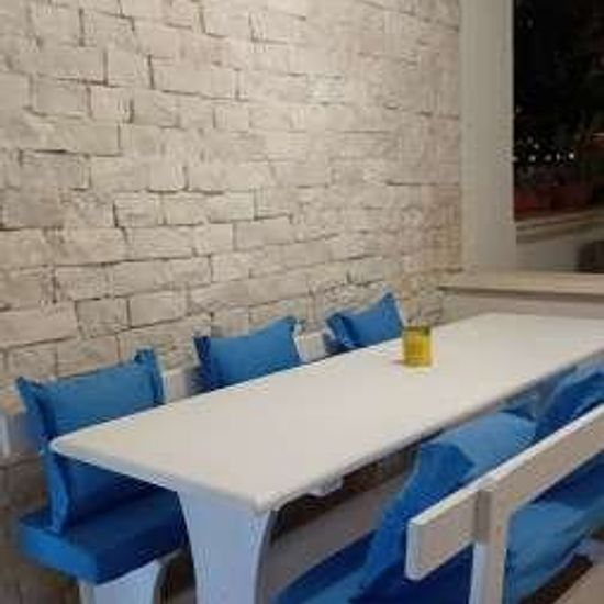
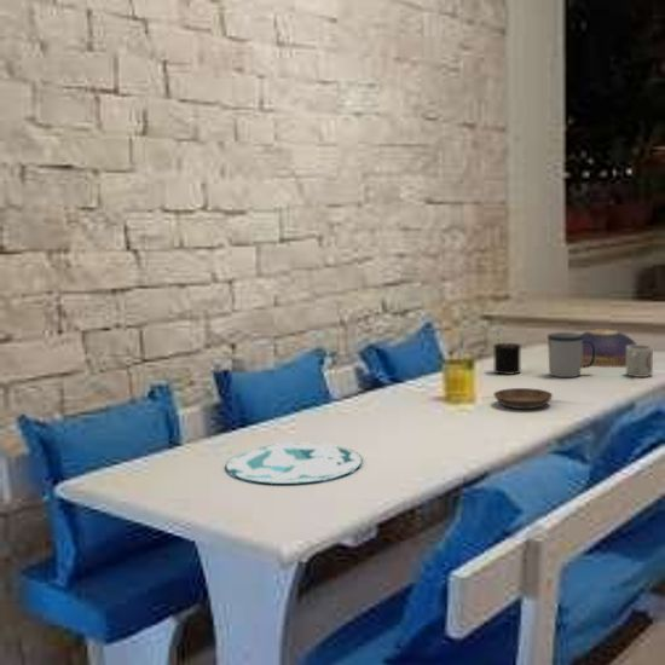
+ saucer [492,387,554,410]
+ decorative bowl [580,328,637,369]
+ plate [225,441,364,485]
+ mug [547,331,595,378]
+ cup [625,343,654,378]
+ candle [492,331,522,376]
